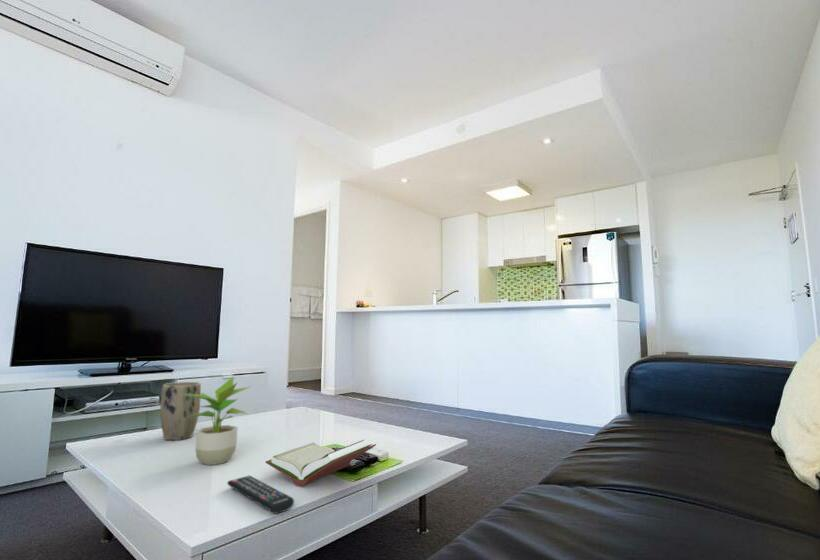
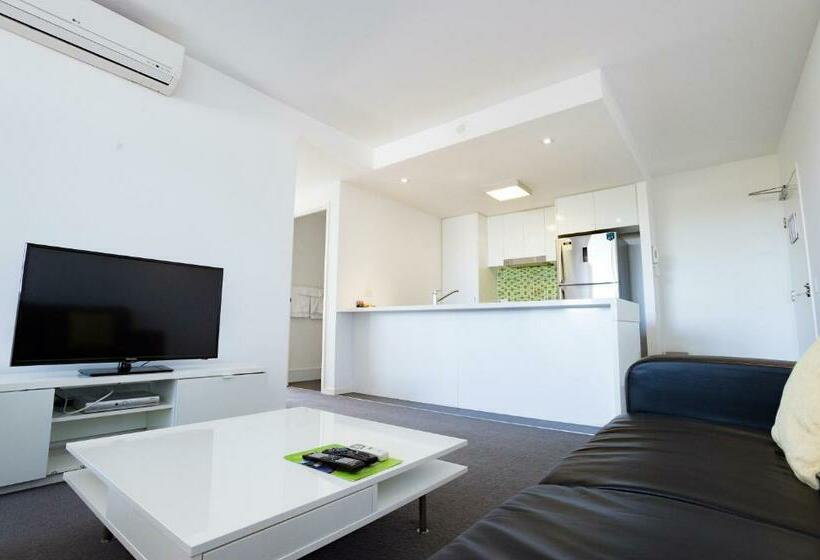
- plant pot [159,381,202,441]
- book [264,438,377,487]
- remote control [226,475,295,514]
- potted plant [183,375,253,466]
